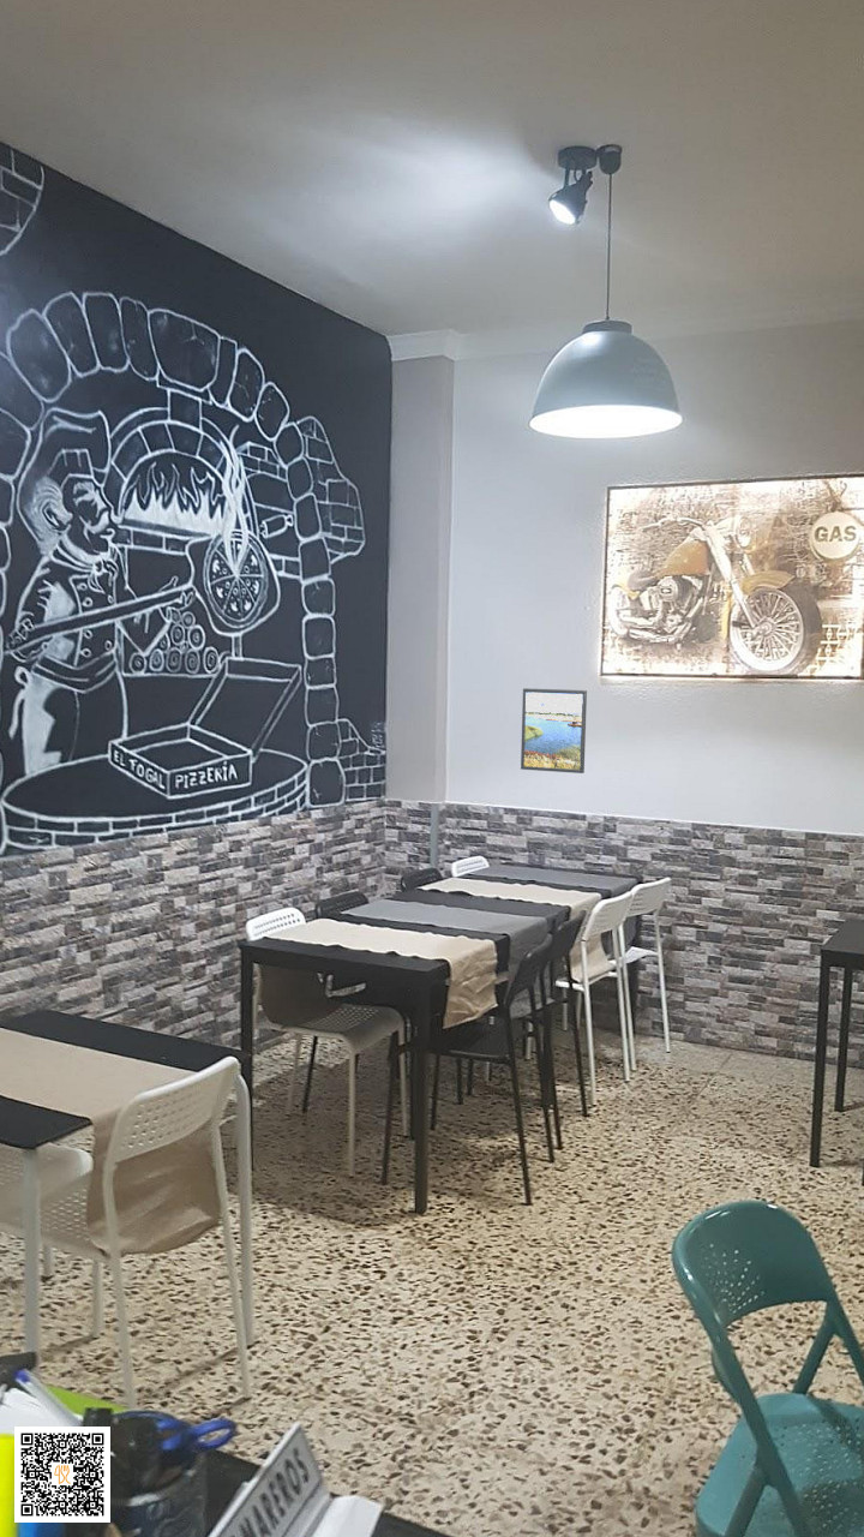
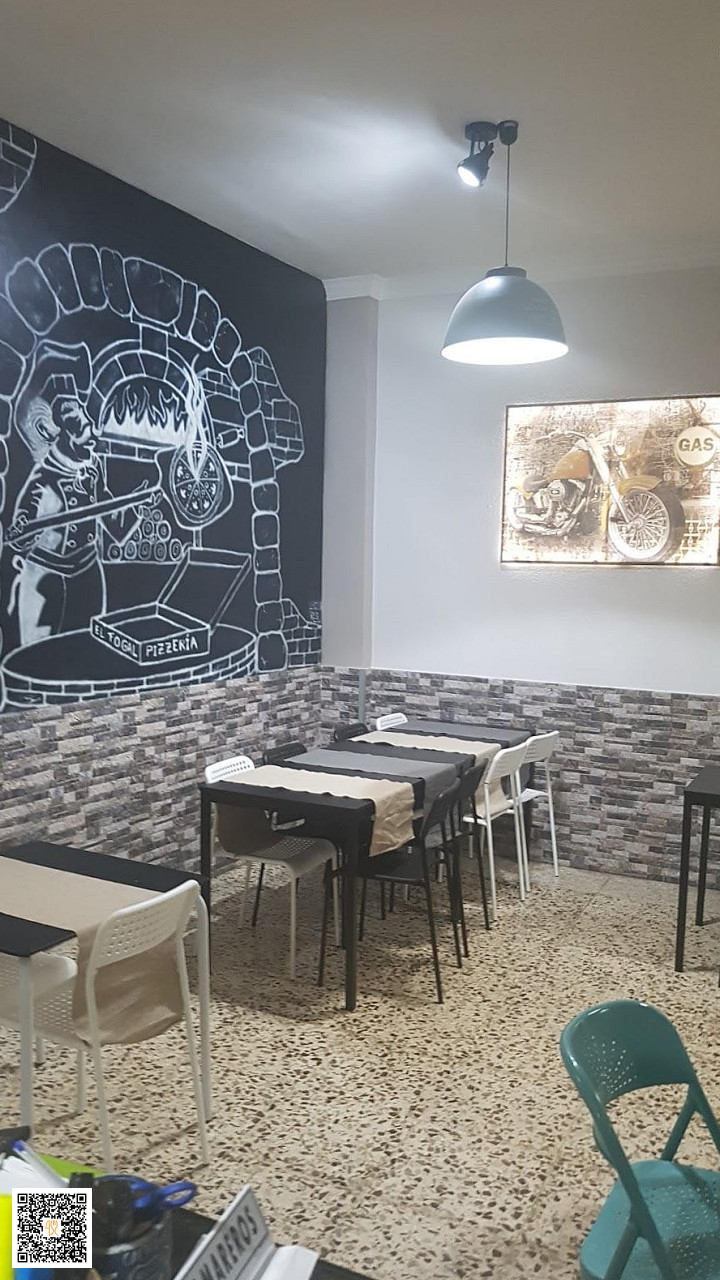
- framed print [520,687,588,775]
